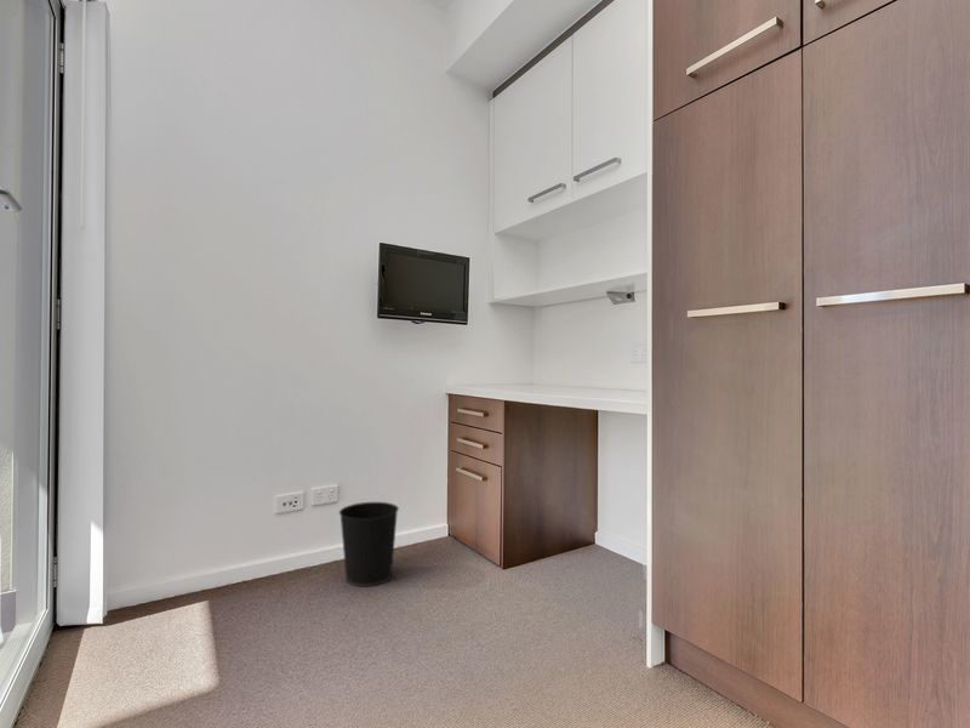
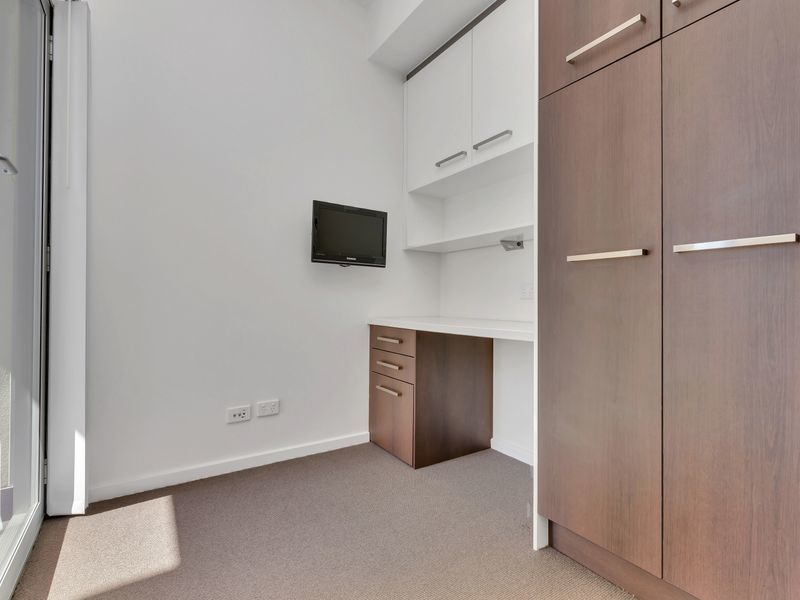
- wastebasket [338,501,400,587]
